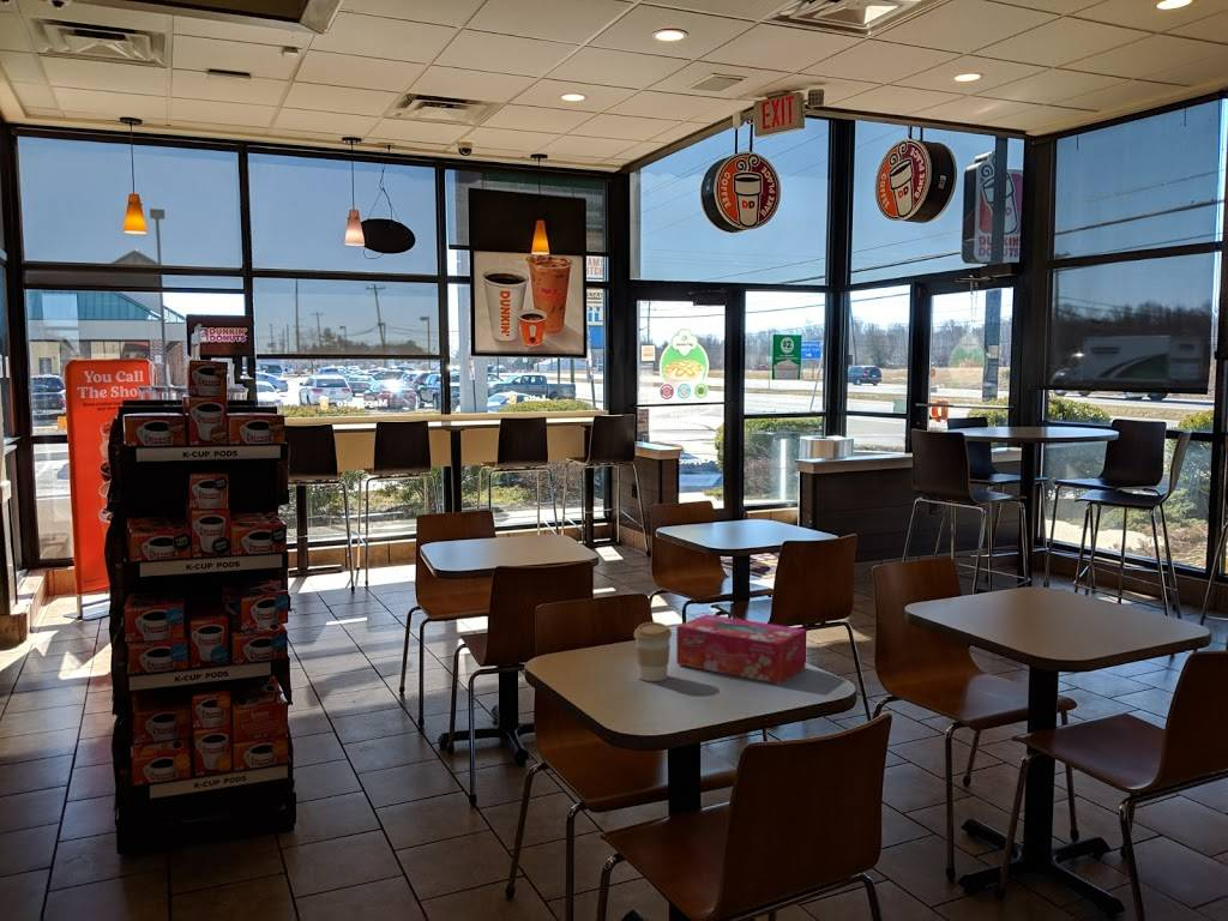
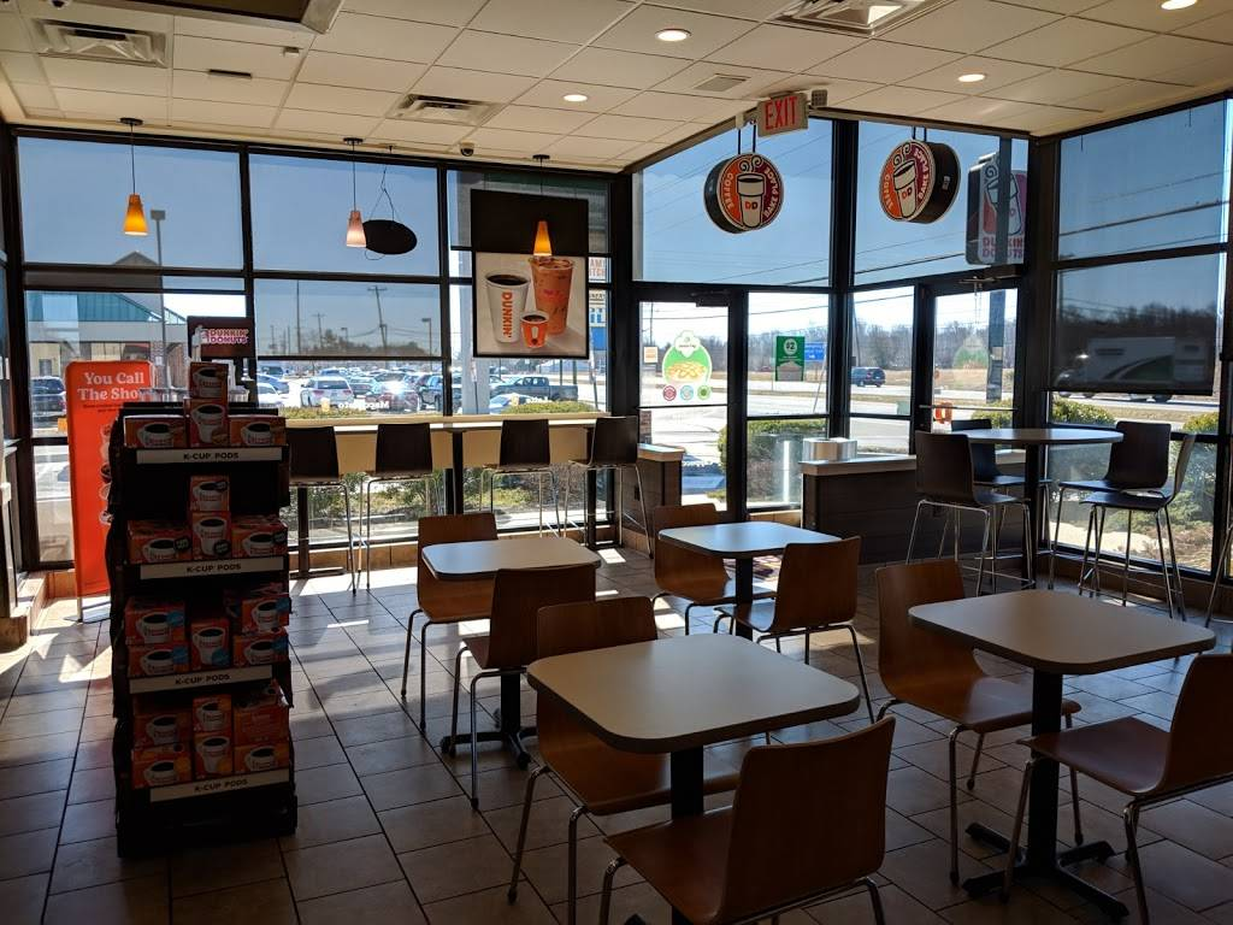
- coffee cup [633,621,673,682]
- tissue box [675,613,807,685]
